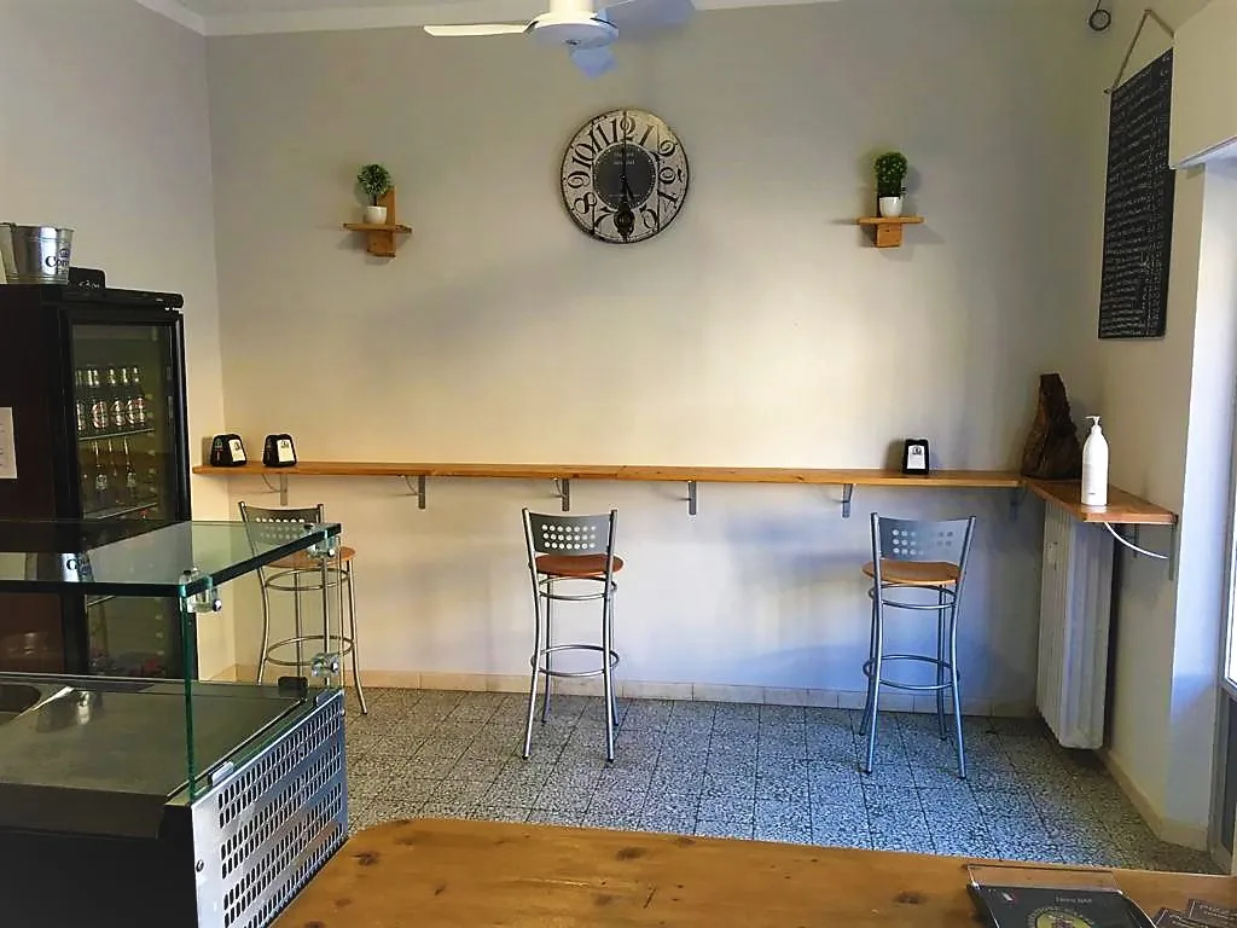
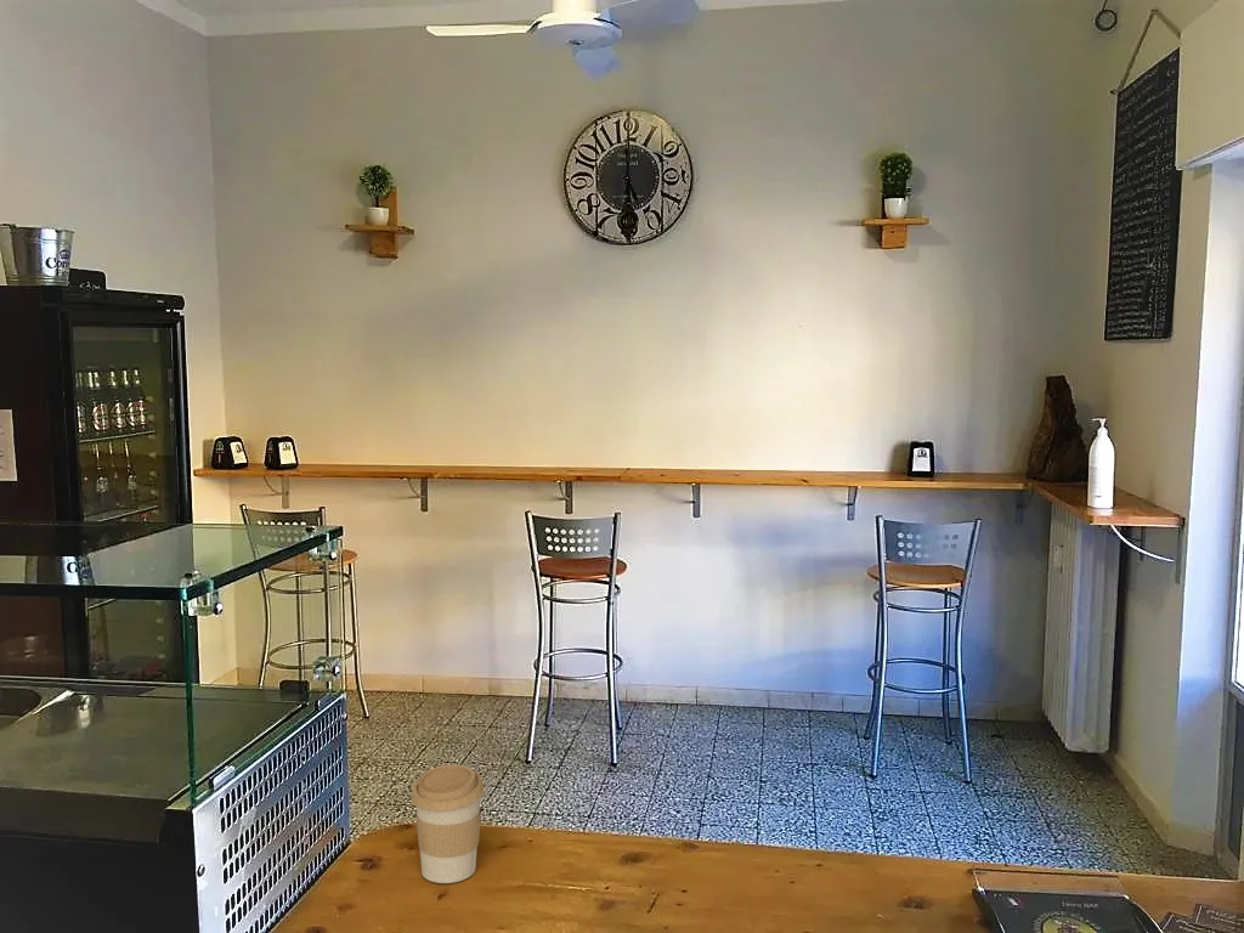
+ coffee cup [411,763,485,884]
